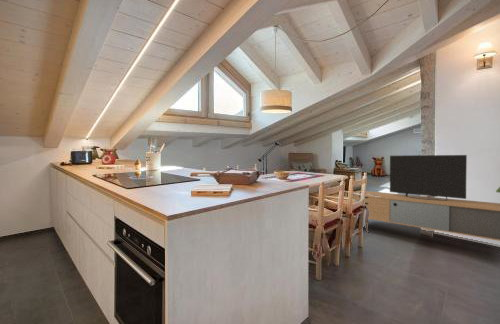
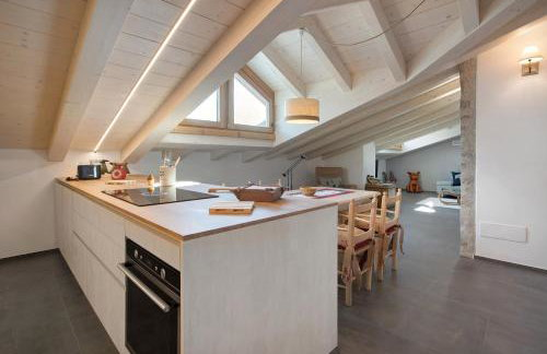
- media console [344,154,500,242]
